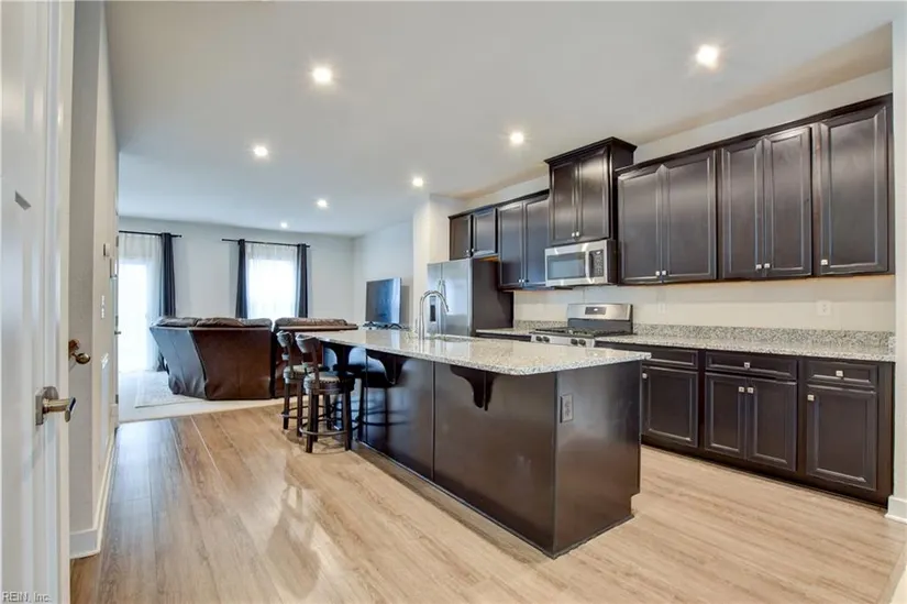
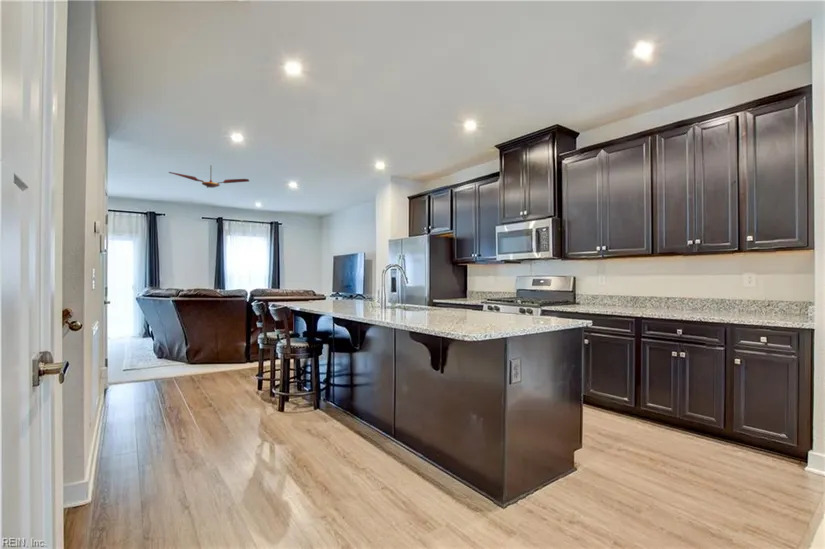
+ ceiling fan [168,164,250,189]
